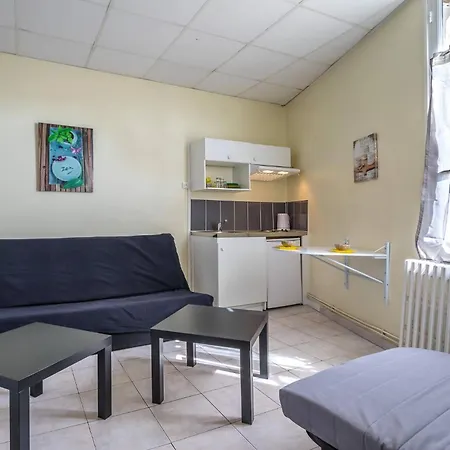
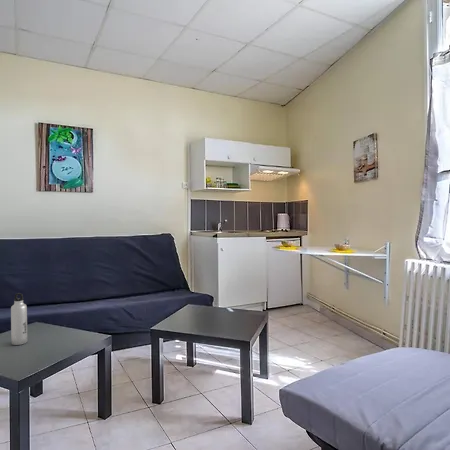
+ water bottle [10,292,28,346]
